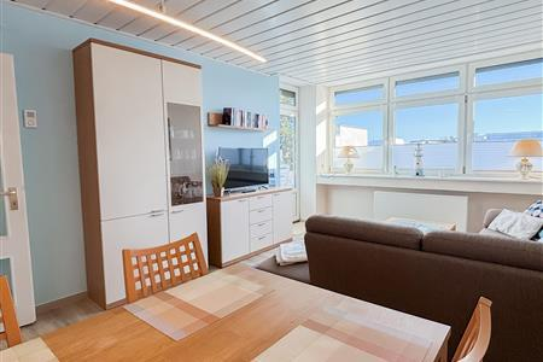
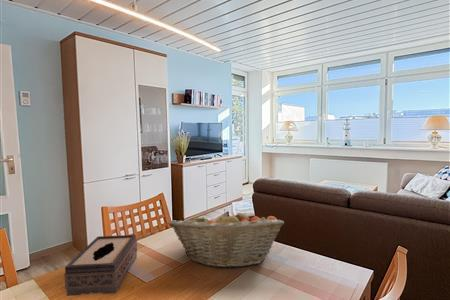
+ tissue box [63,234,138,297]
+ fruit basket [167,208,285,269]
